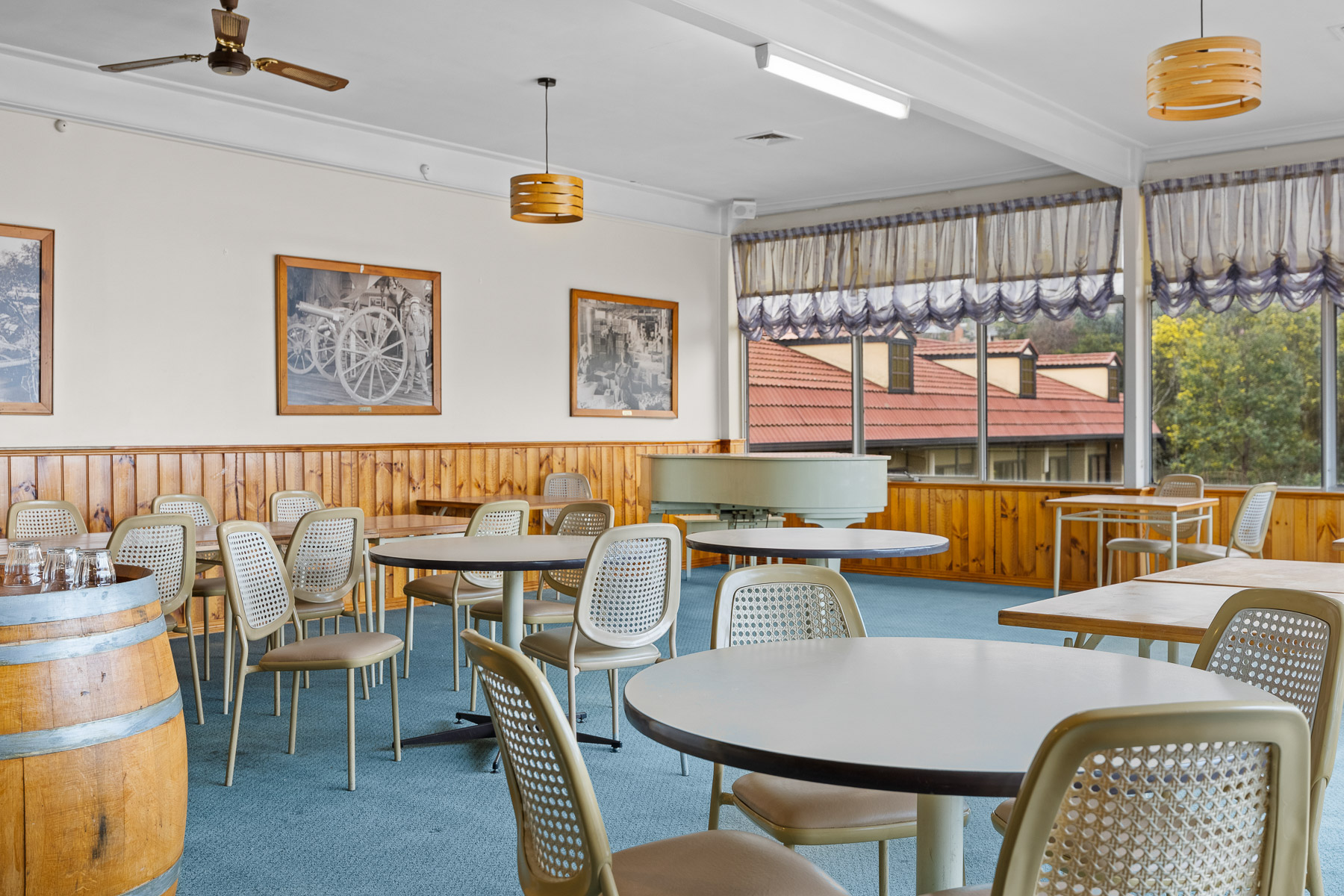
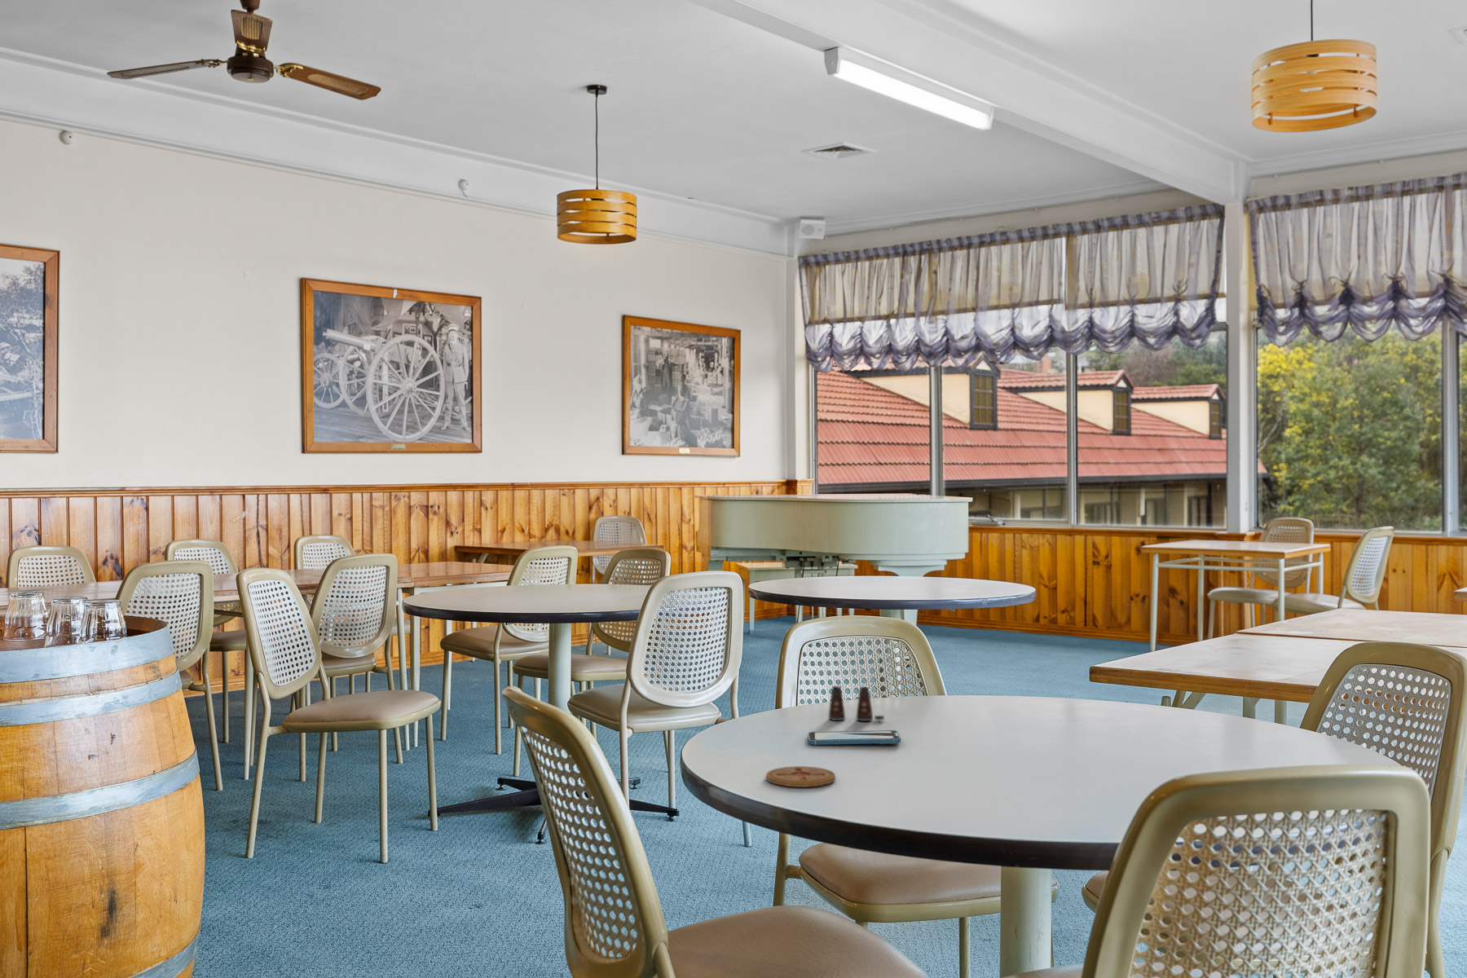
+ smartphone [807,729,902,746]
+ coaster [765,765,836,788]
+ salt shaker [827,684,885,723]
